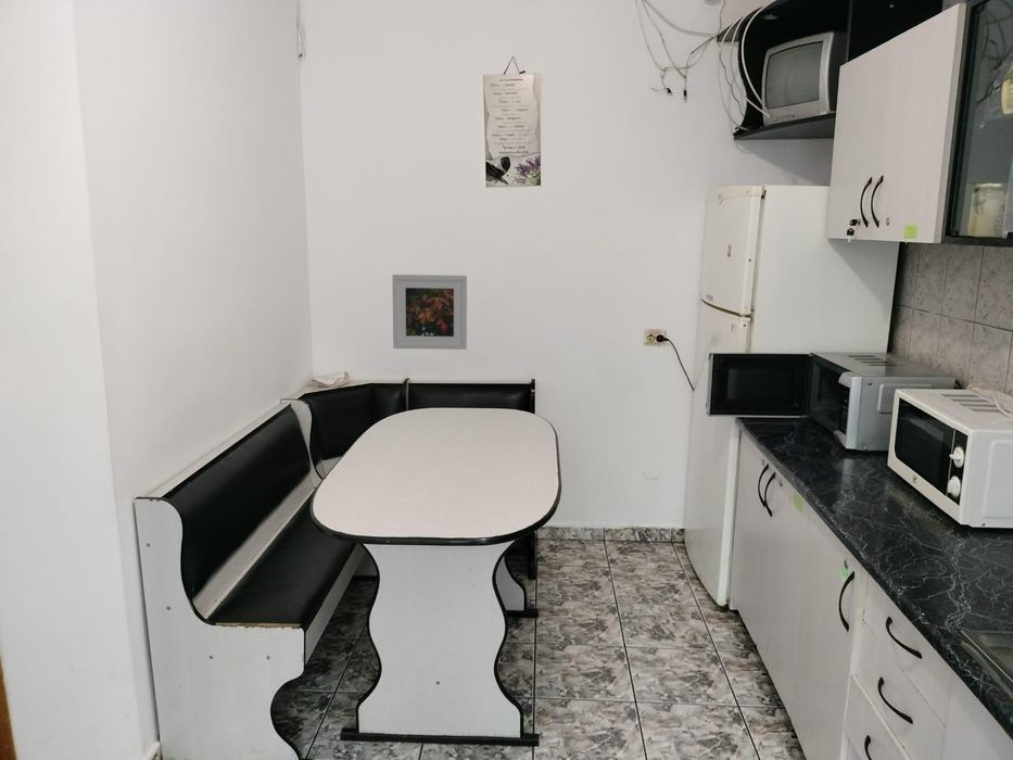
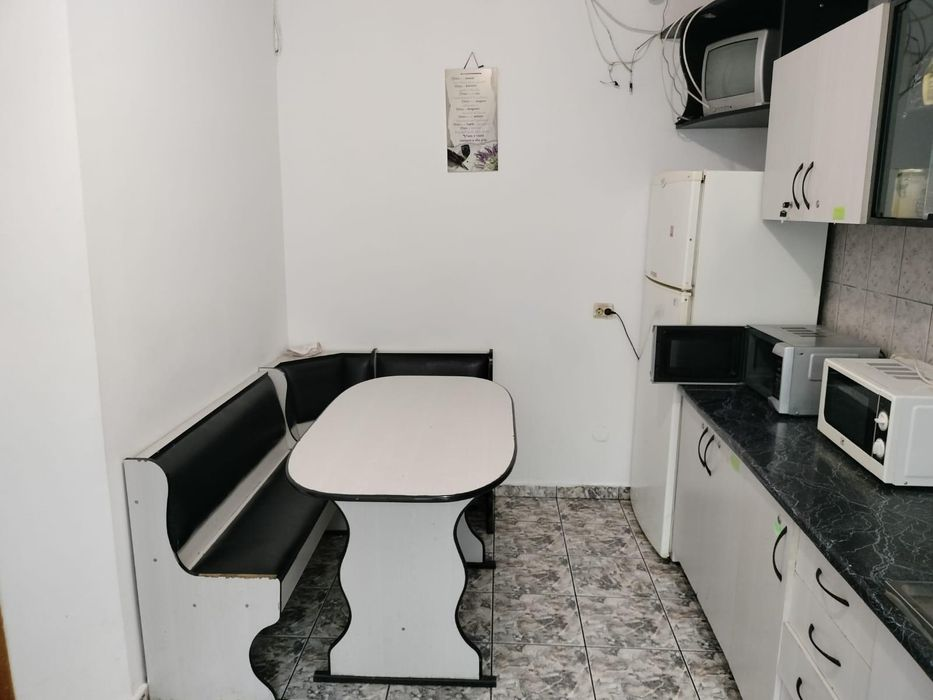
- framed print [391,274,468,351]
